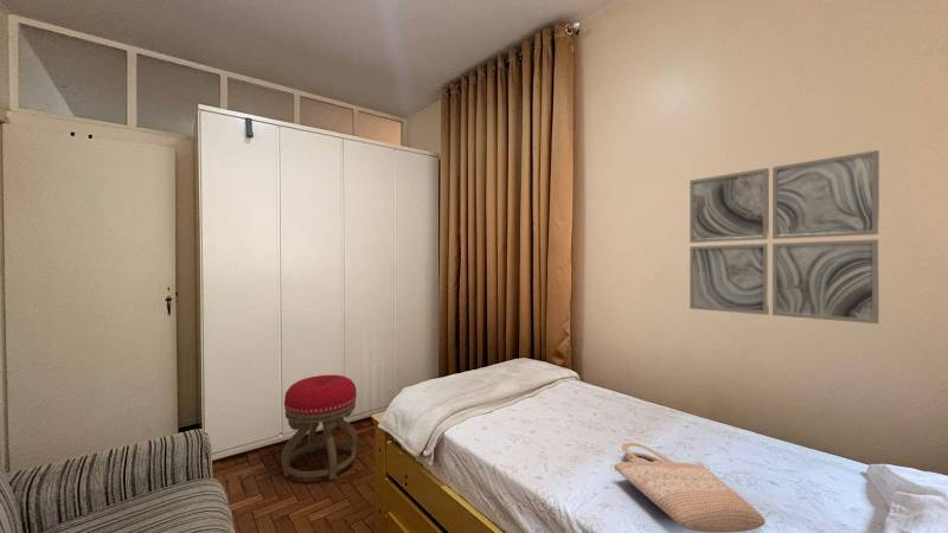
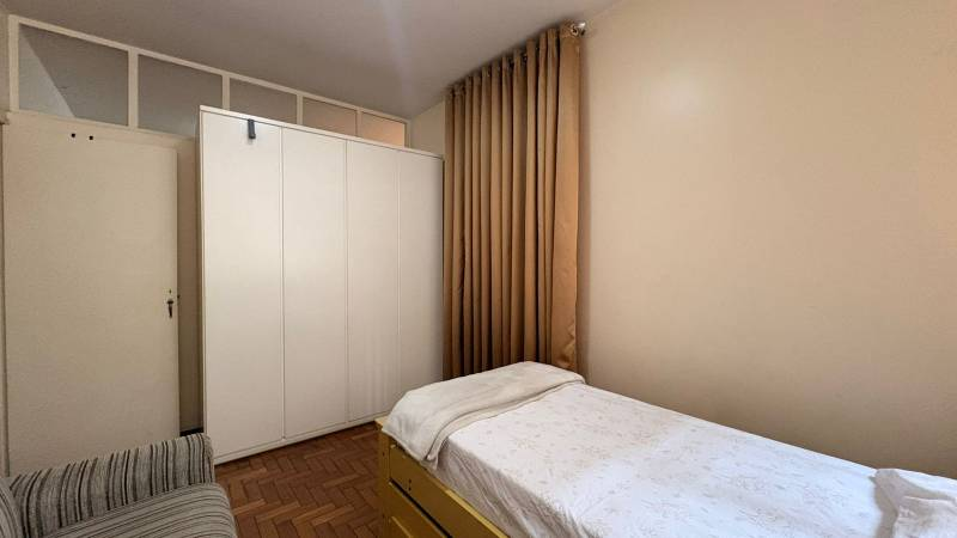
- stool [281,374,359,481]
- wall art [688,149,880,325]
- shopping bag [609,442,767,533]
